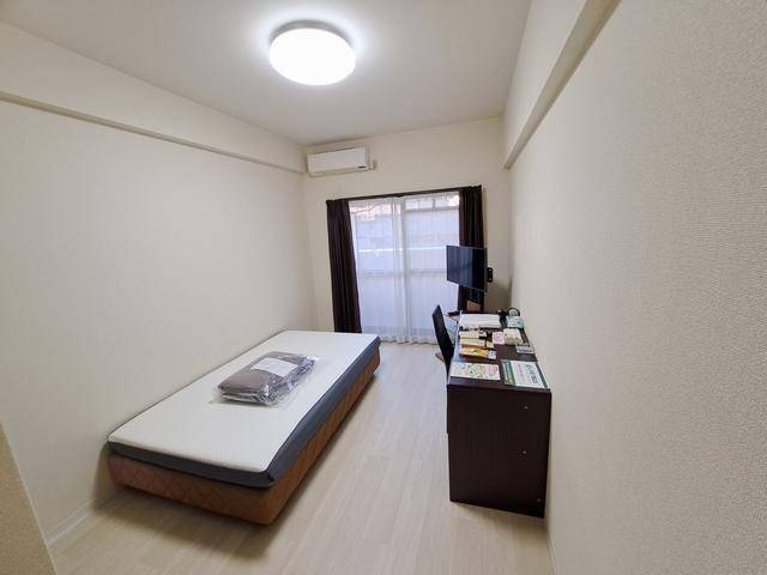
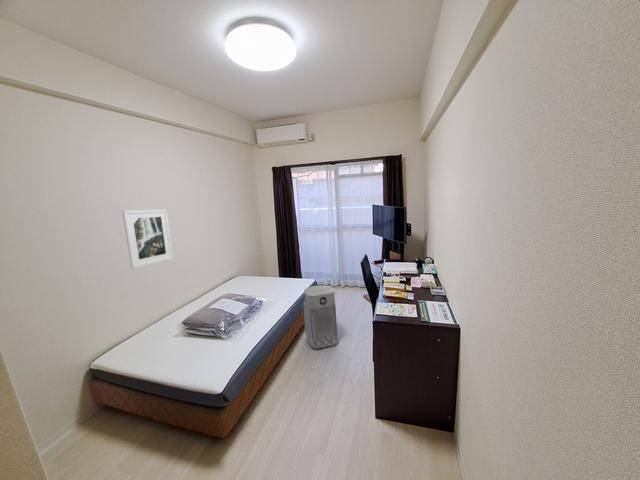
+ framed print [121,209,174,270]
+ air purifier [302,285,339,350]
